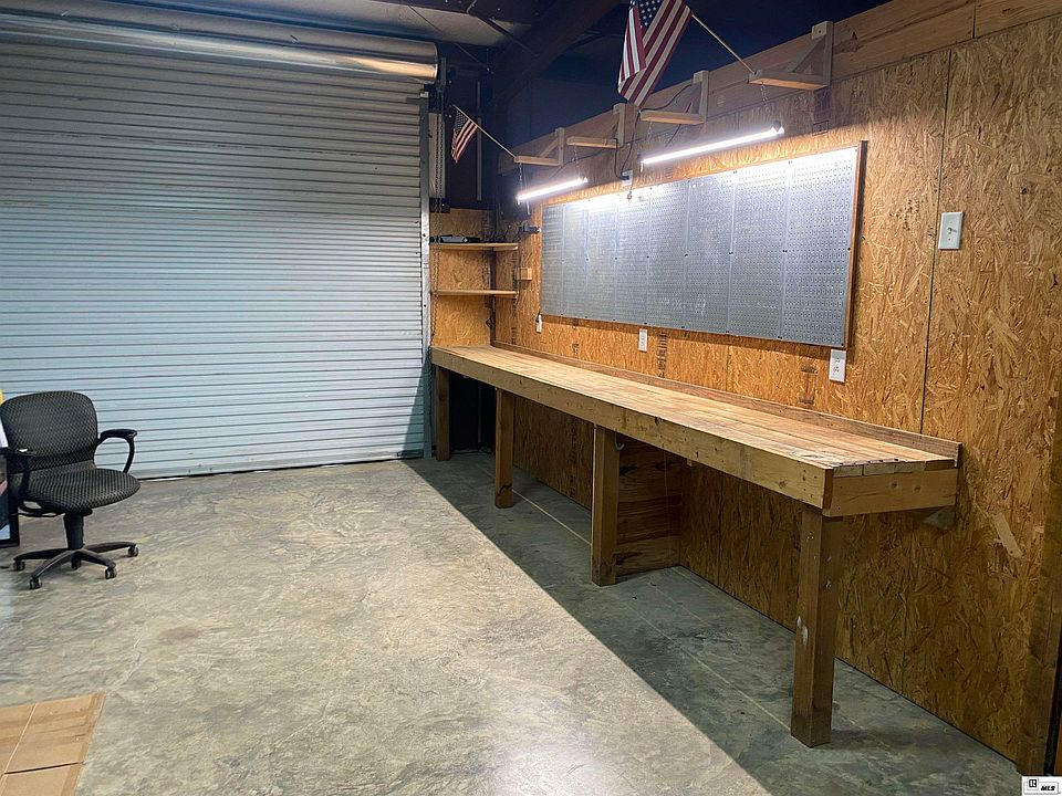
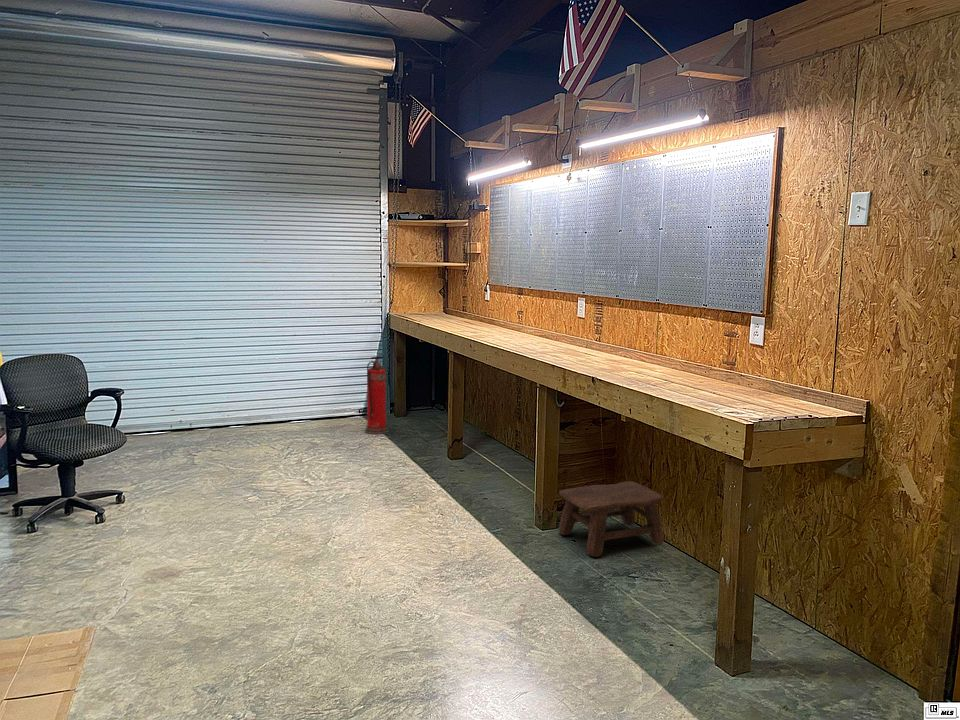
+ stool [557,480,665,558]
+ fire extinguisher [364,355,390,435]
